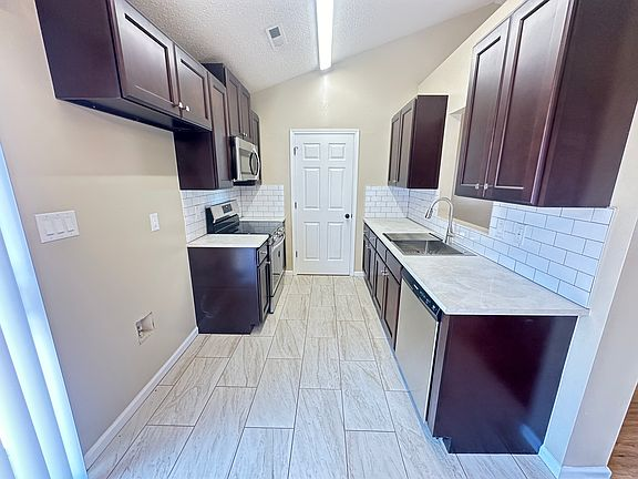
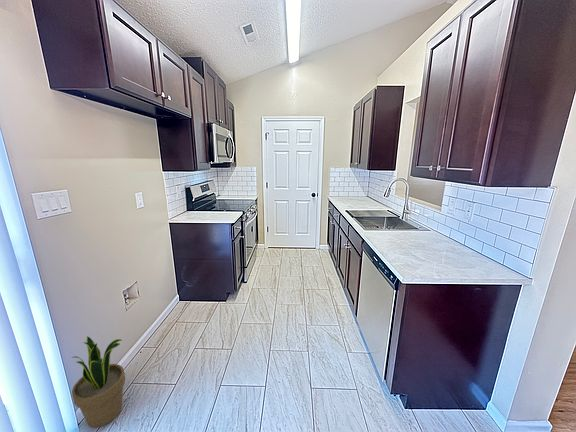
+ potted plant [70,335,126,429]
